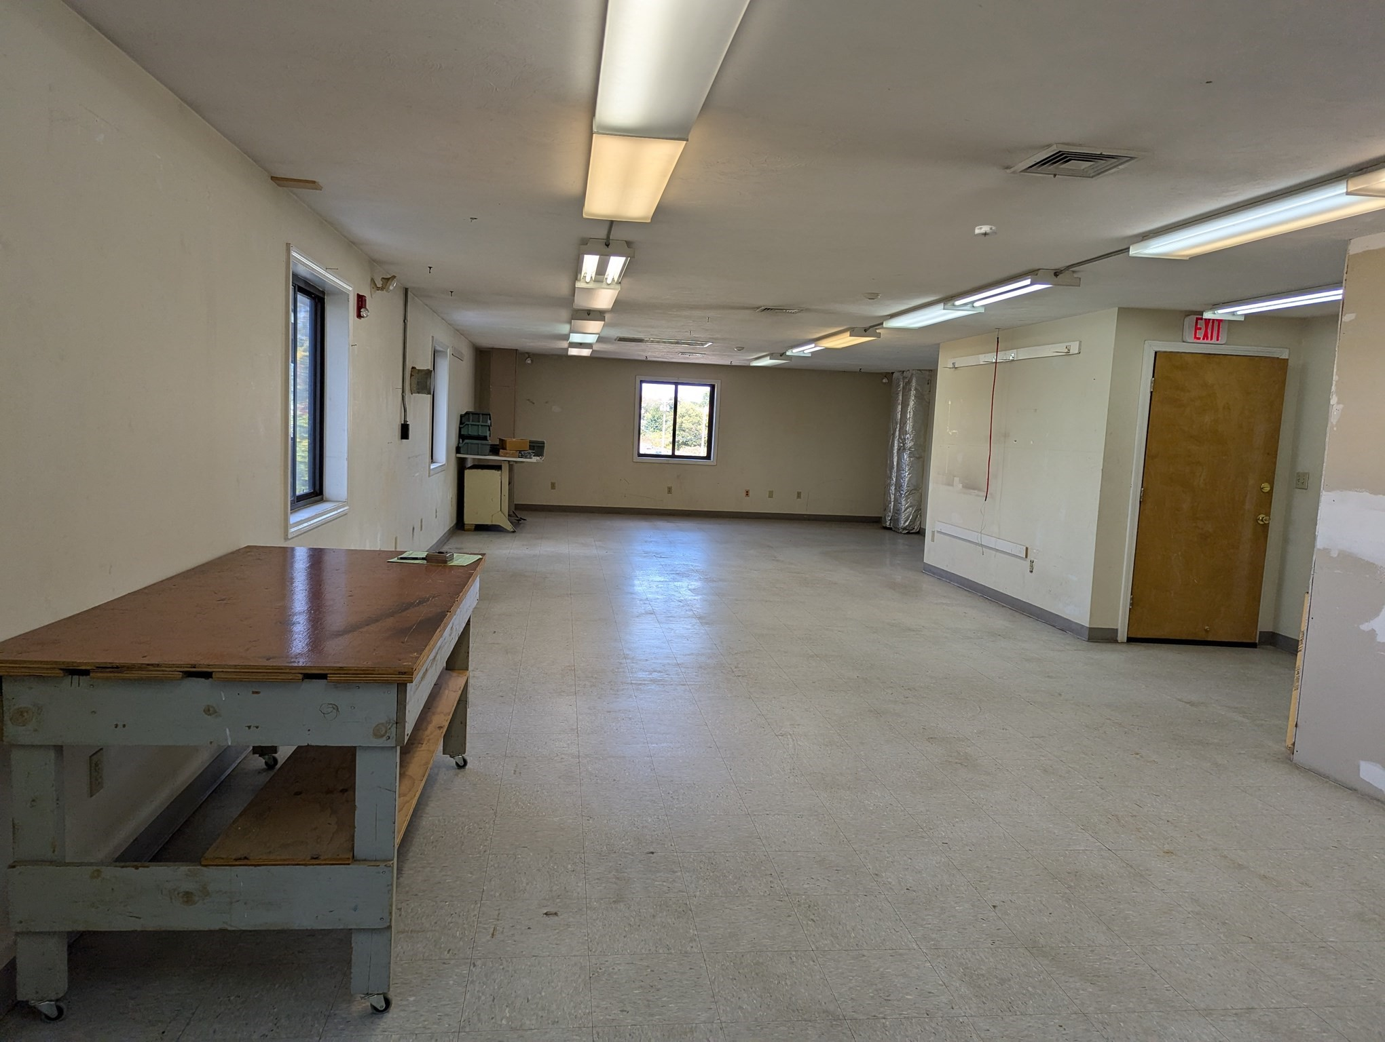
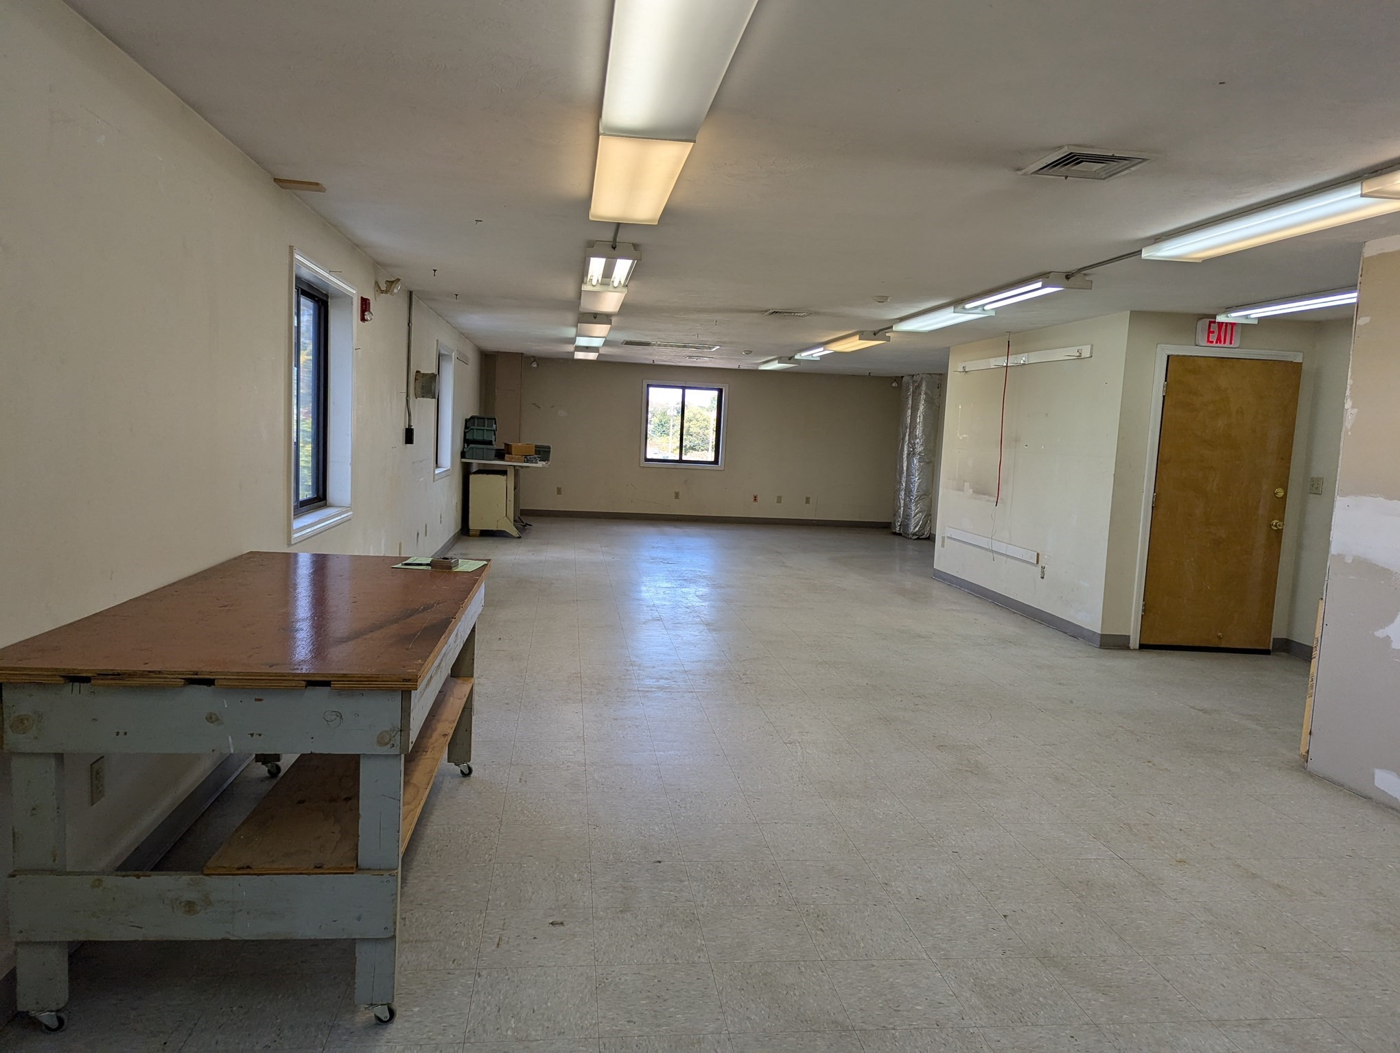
- smoke detector [970,225,999,239]
